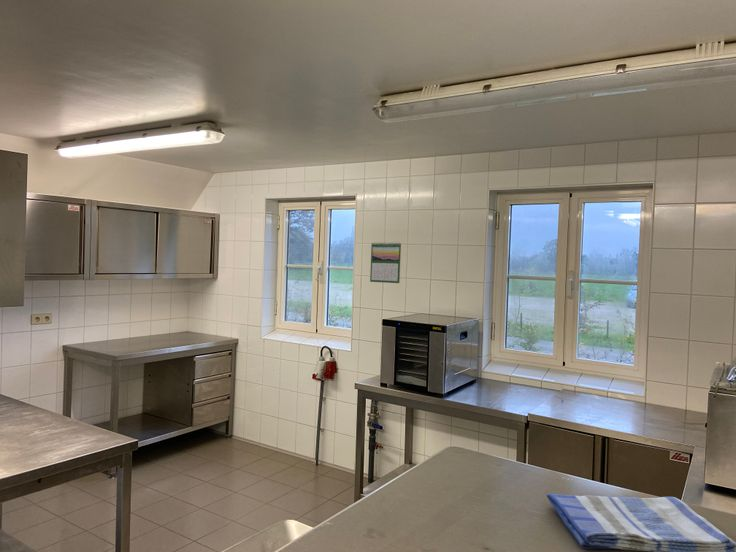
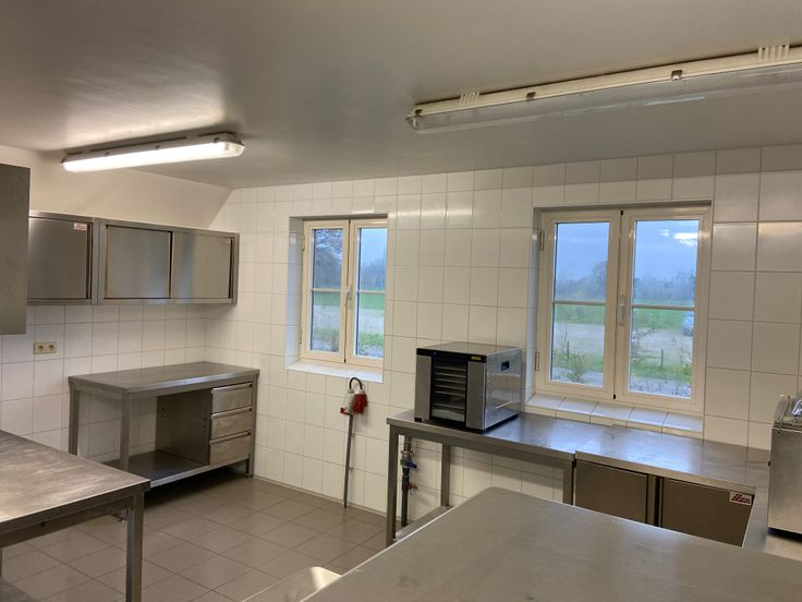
- calendar [369,241,402,284]
- dish towel [546,493,736,552]
